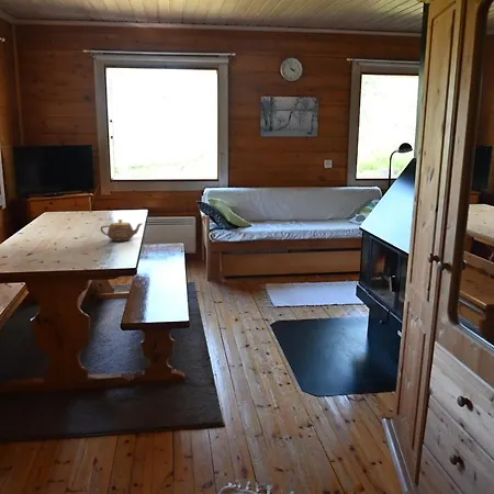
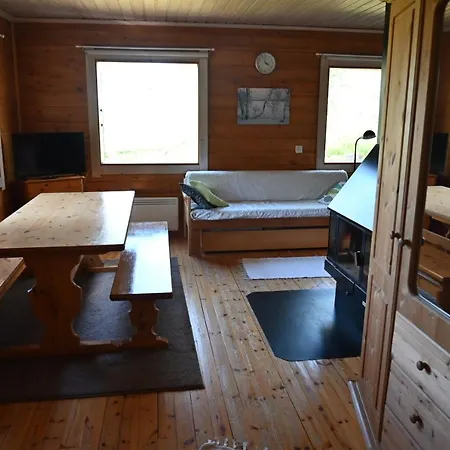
- teapot [99,218,143,243]
